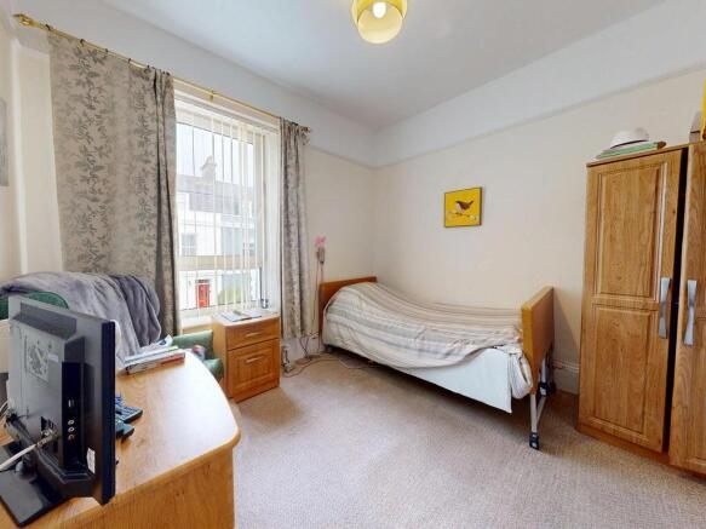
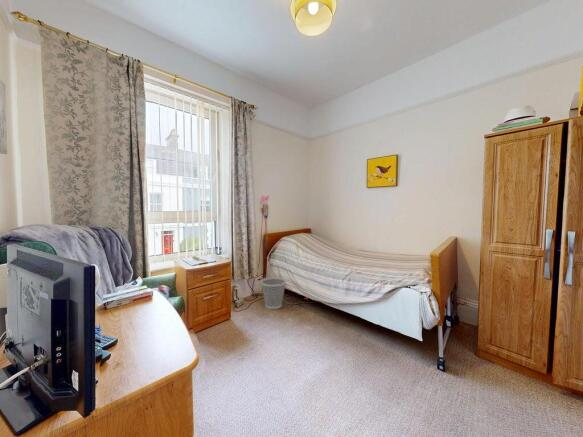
+ wastebasket [260,276,287,310]
